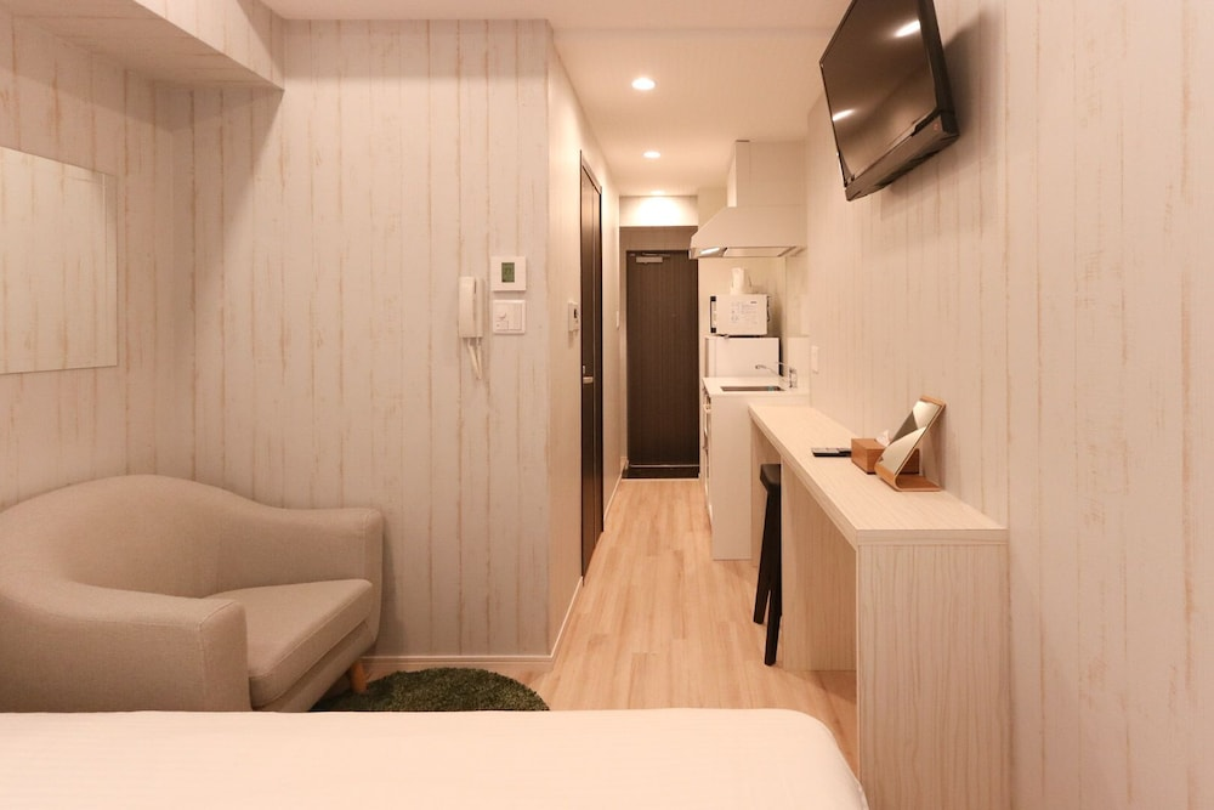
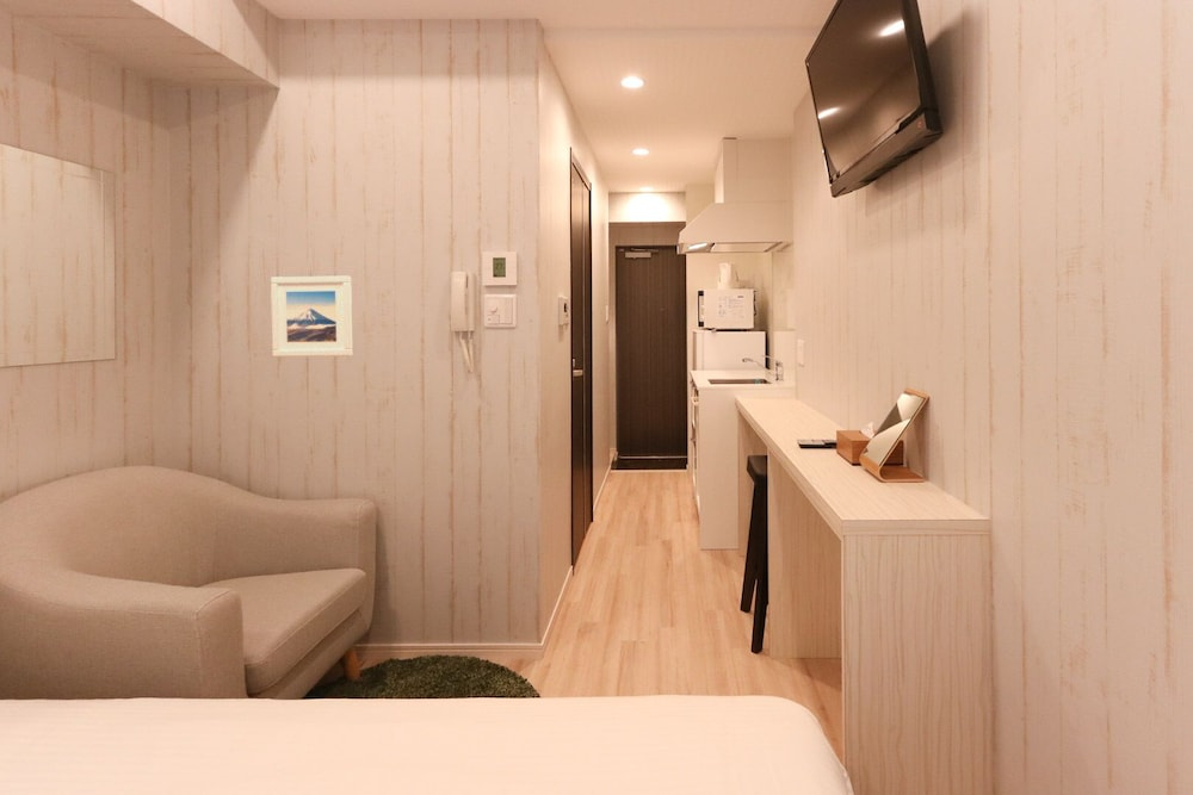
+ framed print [270,275,353,358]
